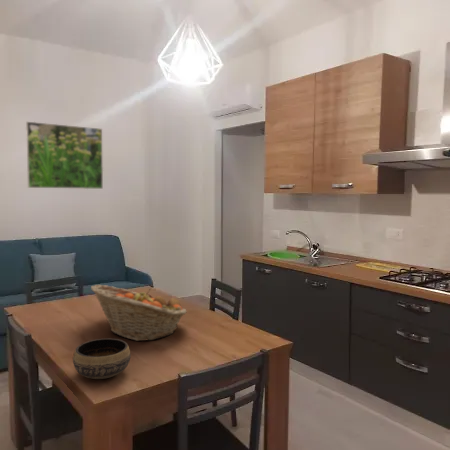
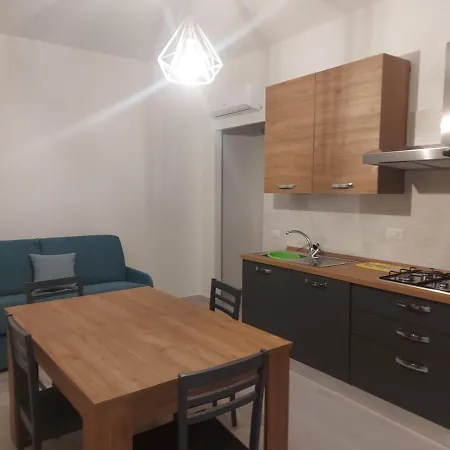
- fruit basket [90,284,188,342]
- bowl [72,337,132,380]
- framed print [25,121,104,190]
